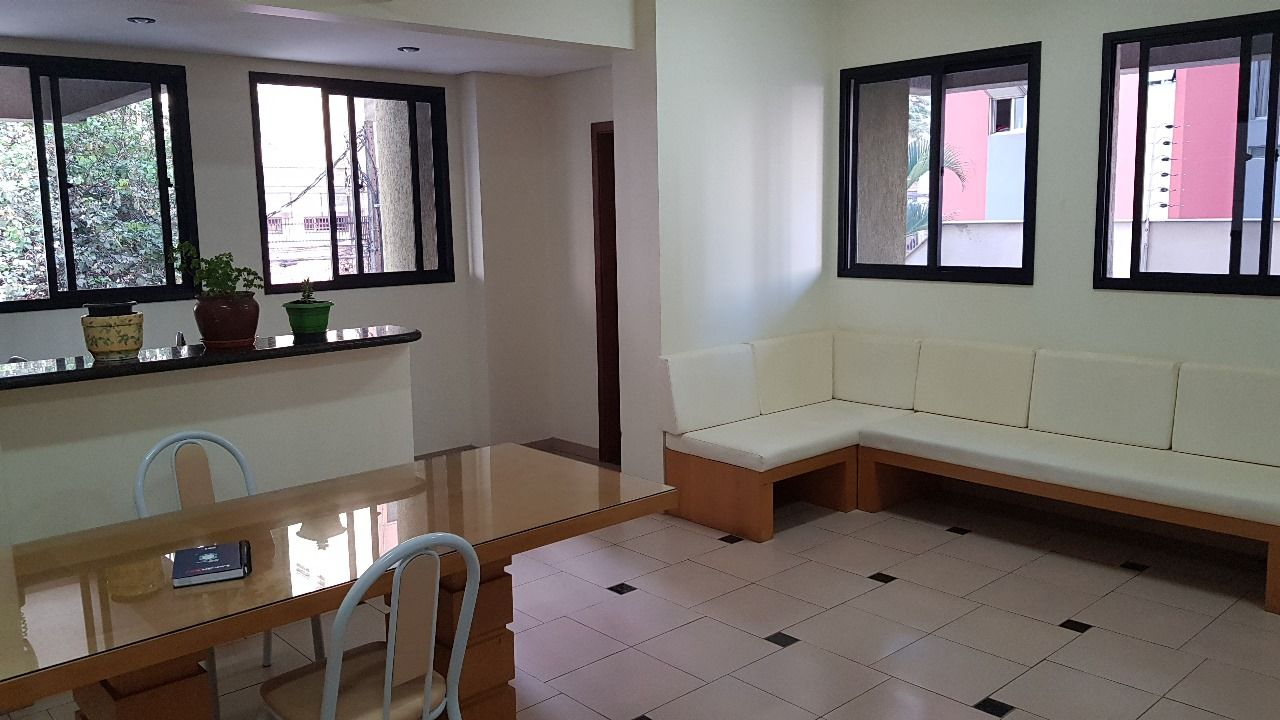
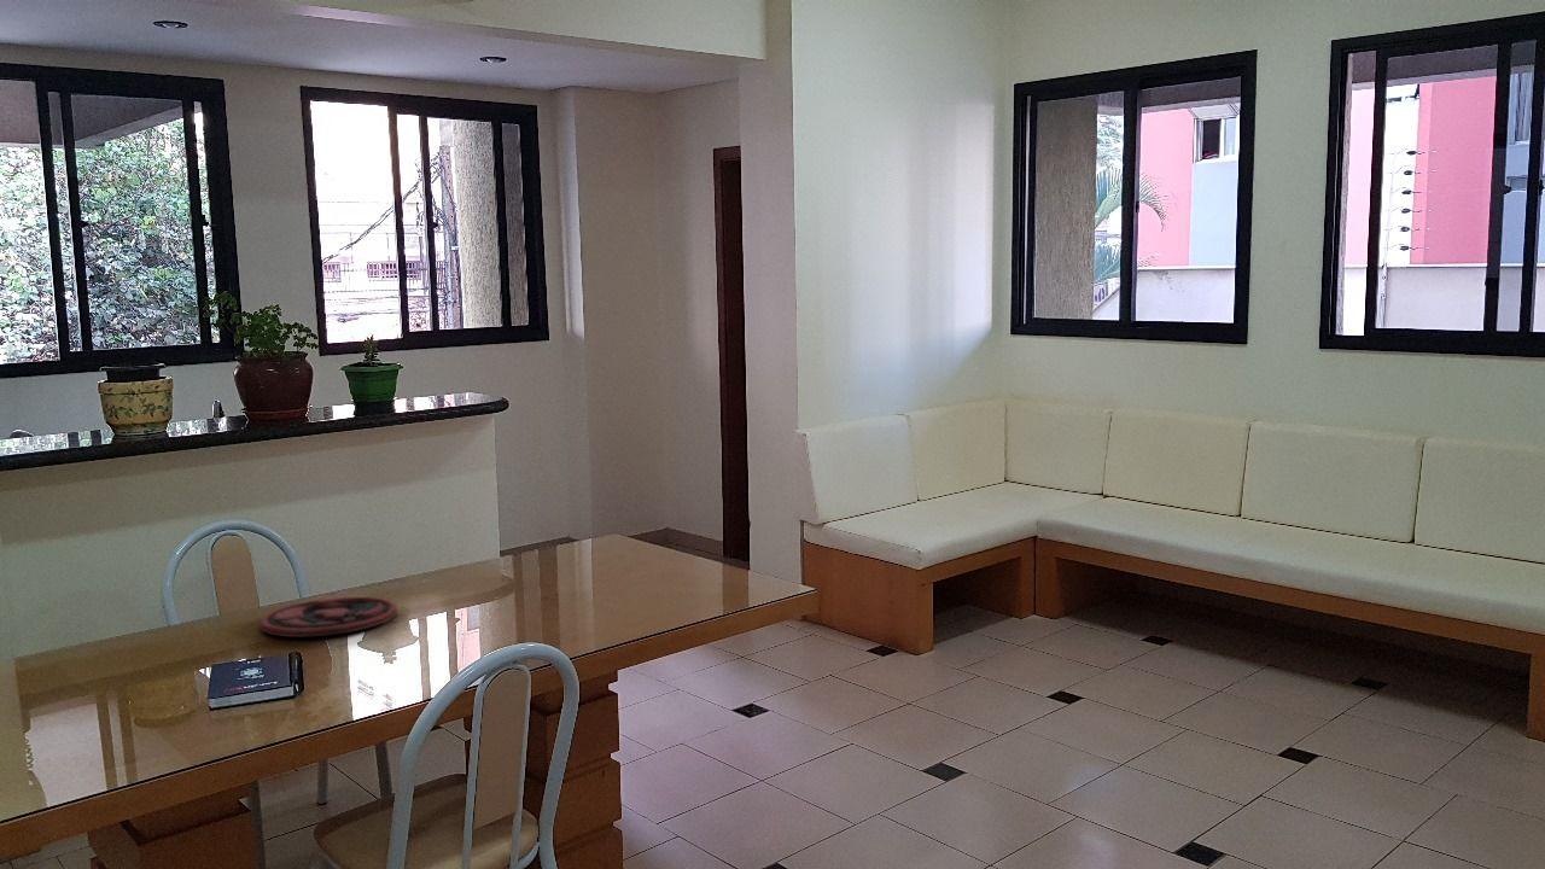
+ plate [258,596,398,638]
